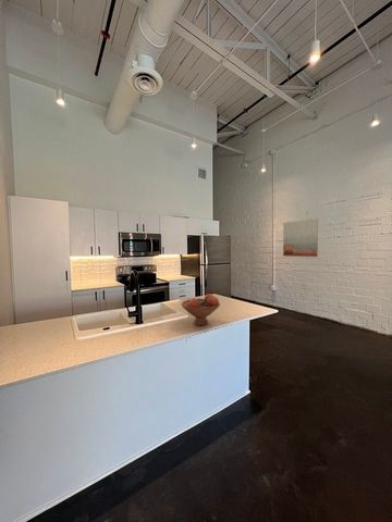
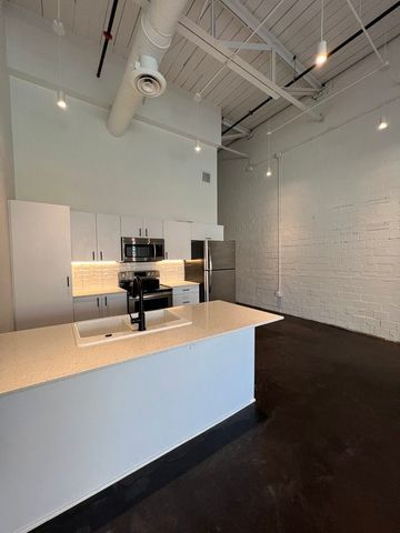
- fruit bowl [181,293,221,326]
- wall art [282,217,319,258]
